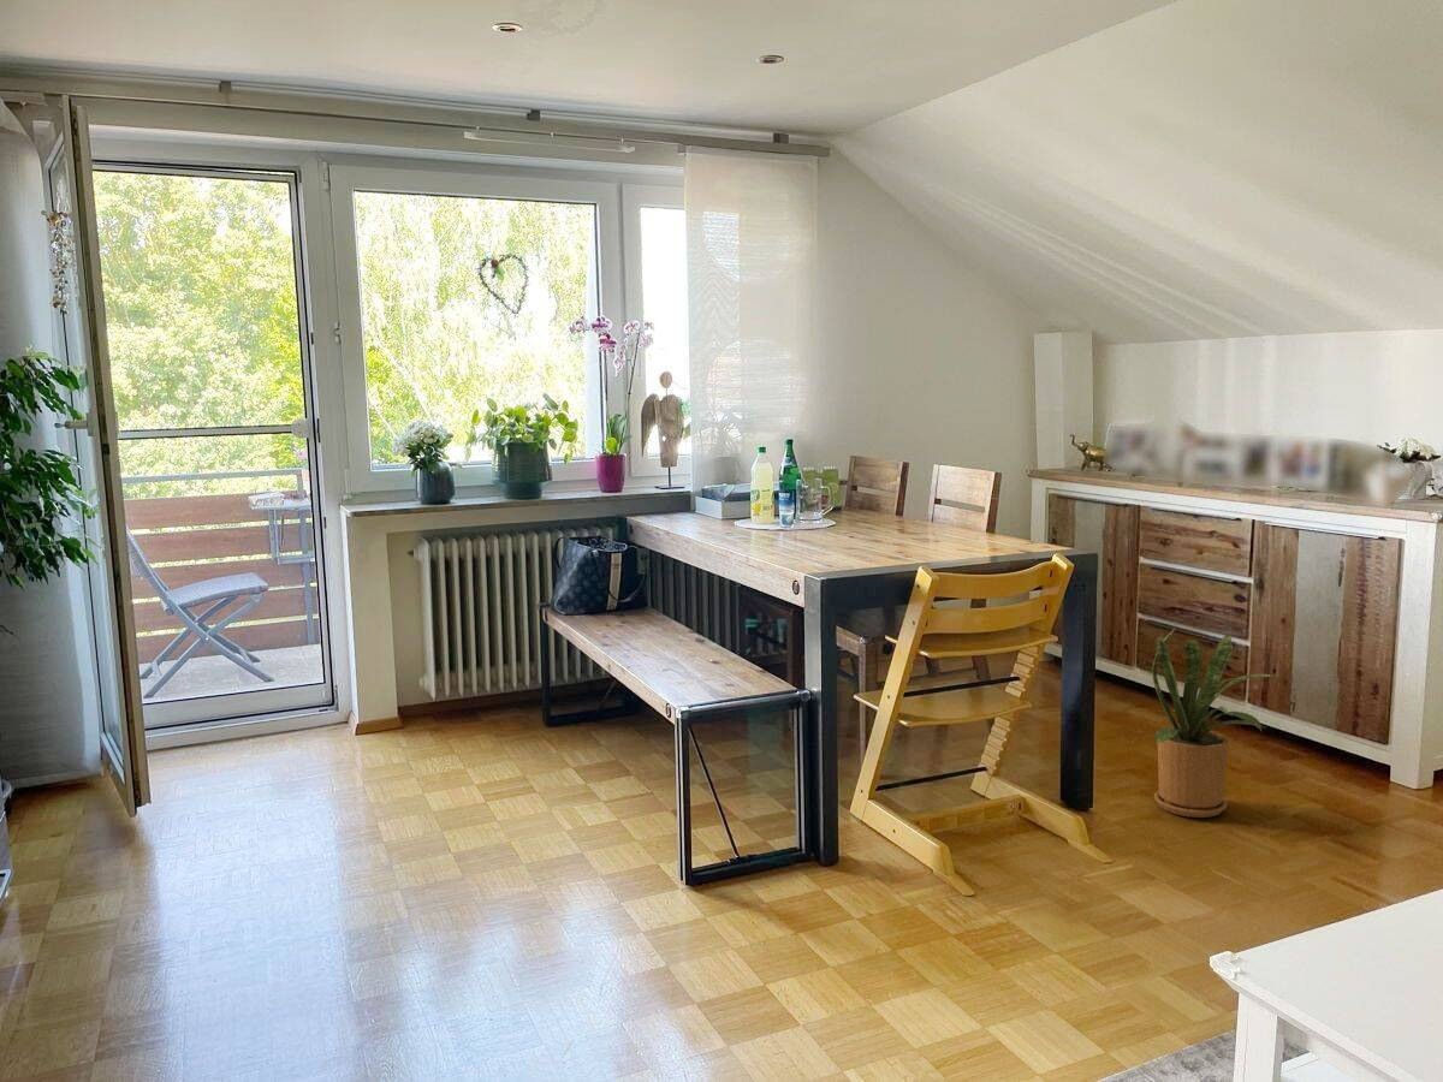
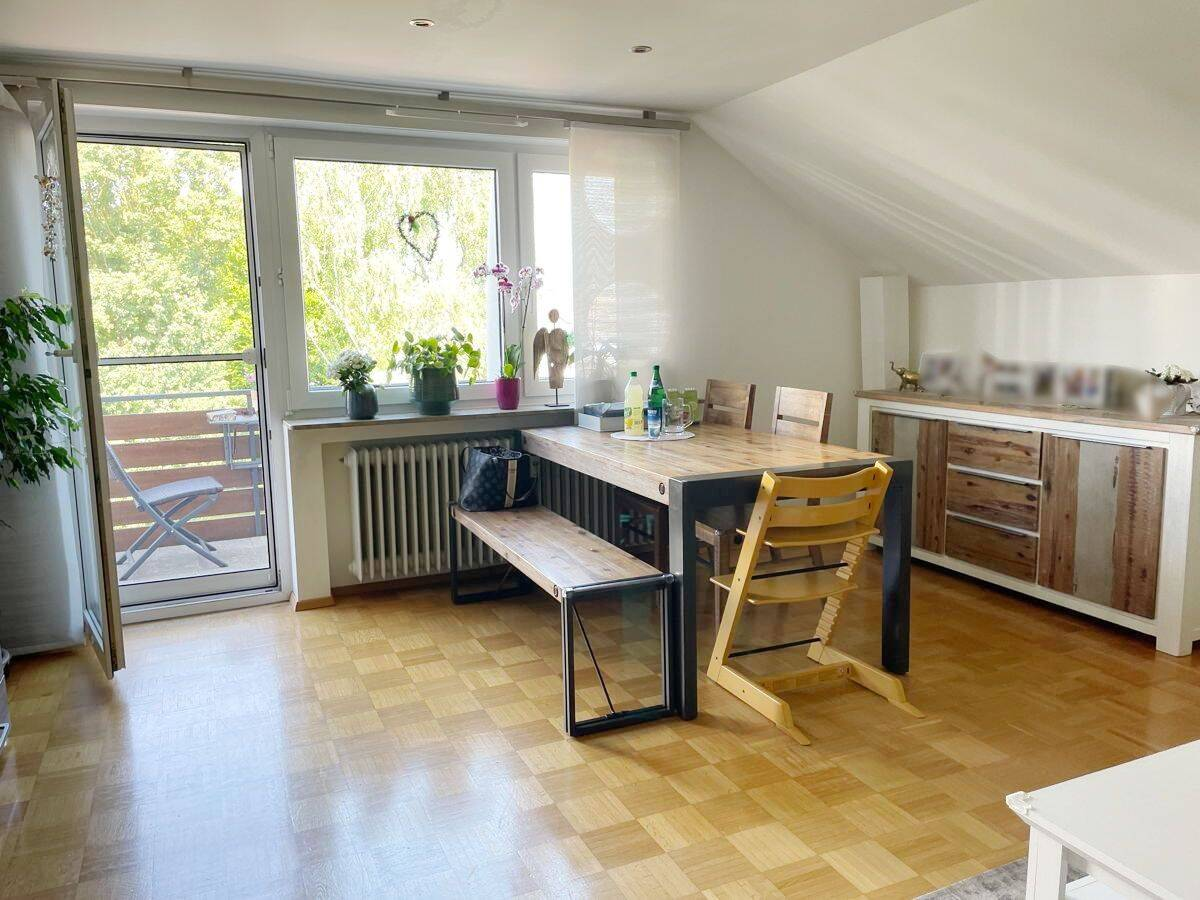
- house plant [1151,623,1277,819]
